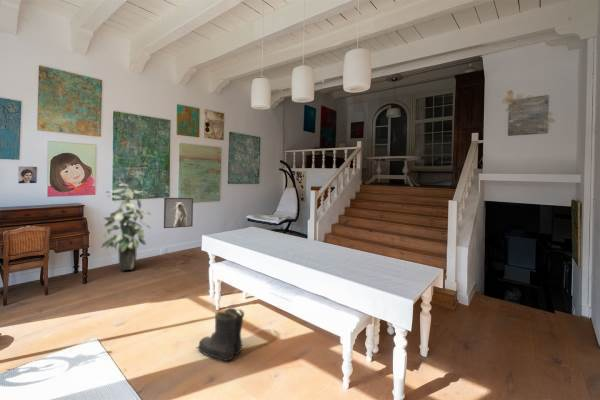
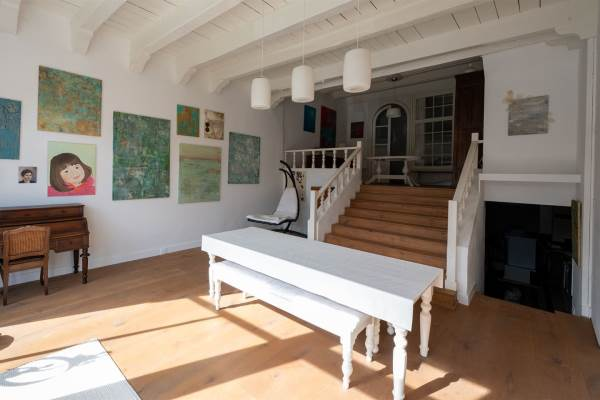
- boots [195,307,245,362]
- indoor plant [101,183,152,271]
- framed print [163,197,194,229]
